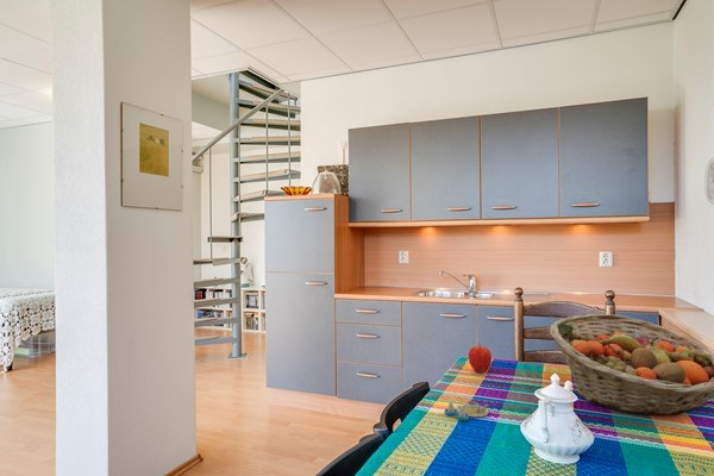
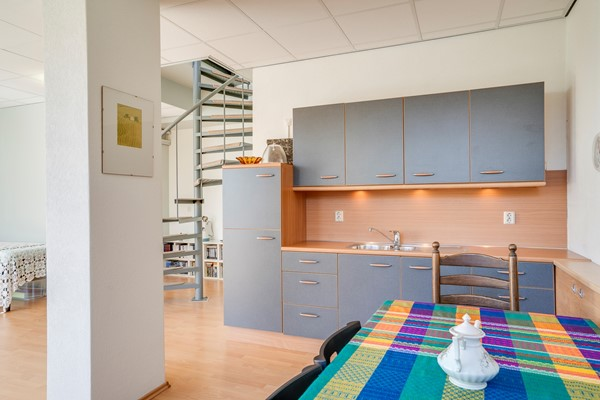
- salt and pepper shaker set [444,400,490,422]
- fruit basket [549,313,714,416]
- apple [468,343,493,374]
